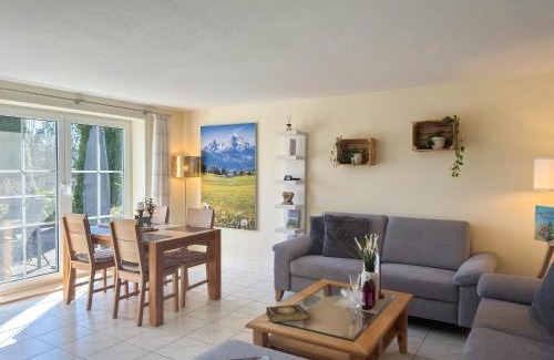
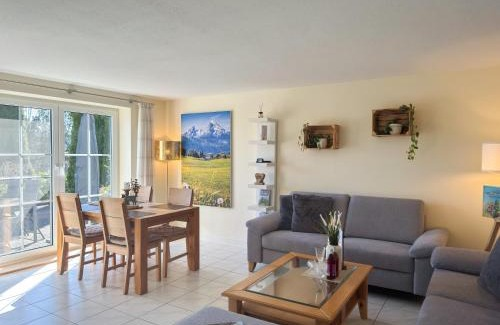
- book [265,304,309,323]
